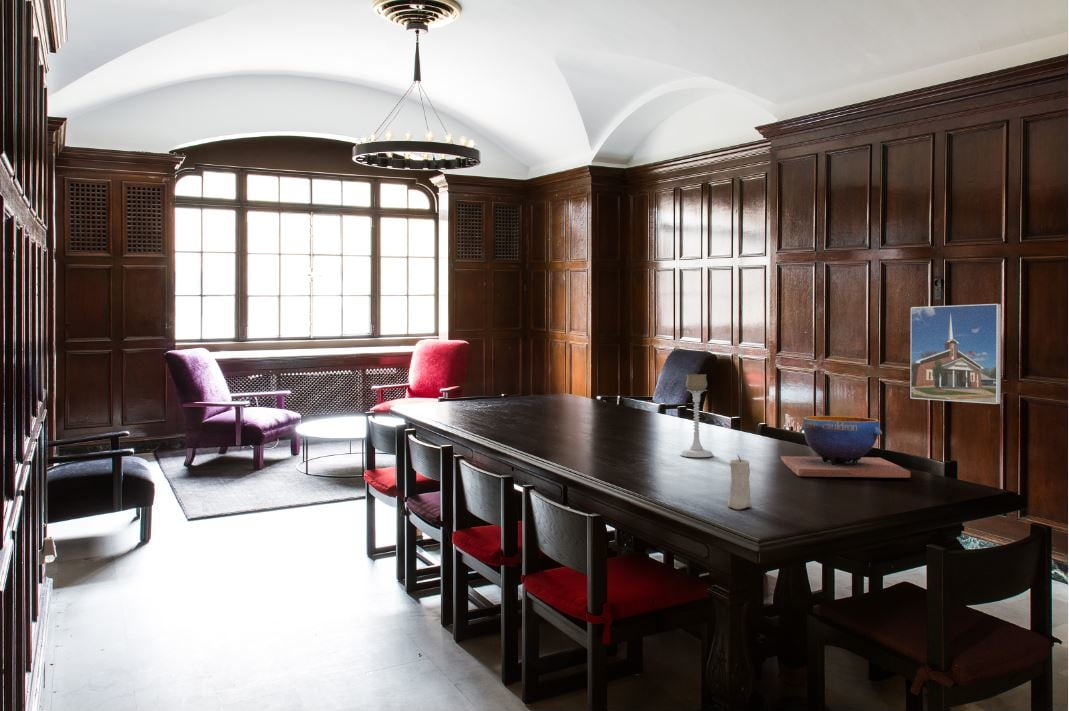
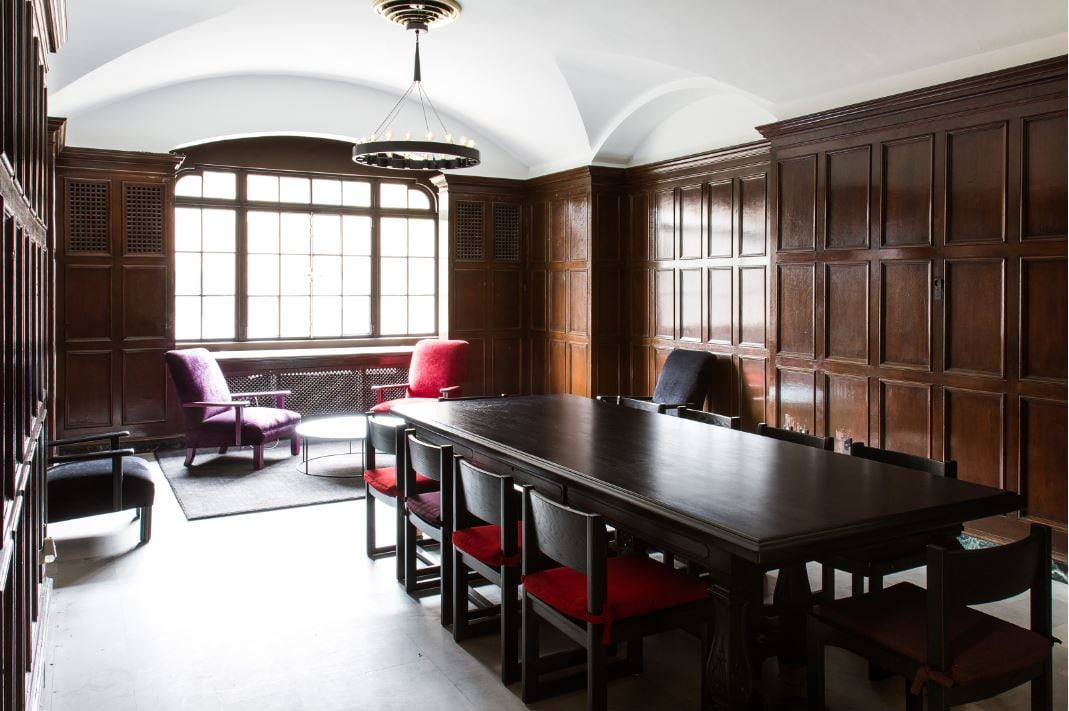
- decorative bowl [780,415,911,479]
- candle [727,454,753,510]
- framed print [909,303,1002,405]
- candle holder [679,373,714,458]
